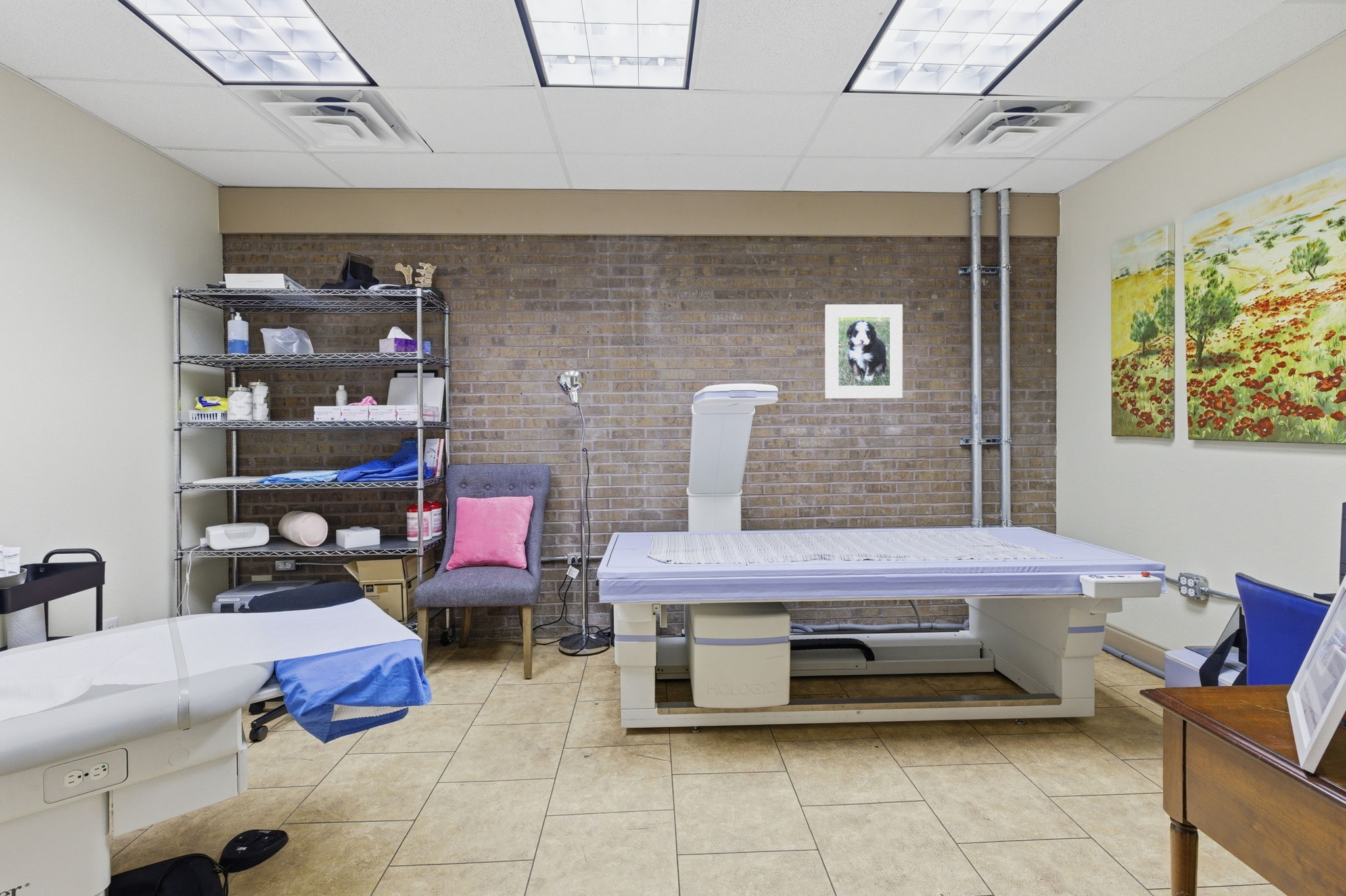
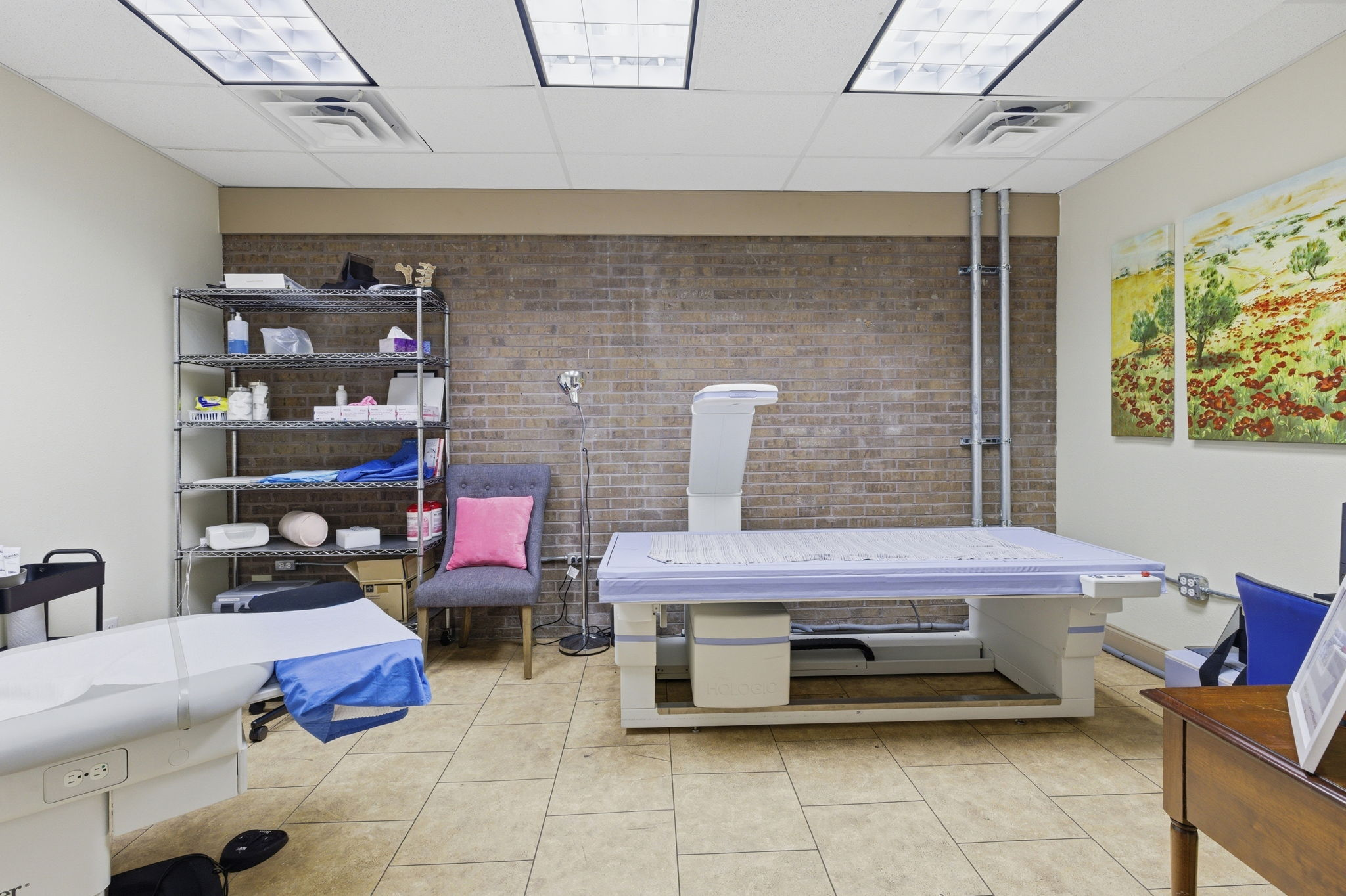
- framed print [824,303,903,399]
